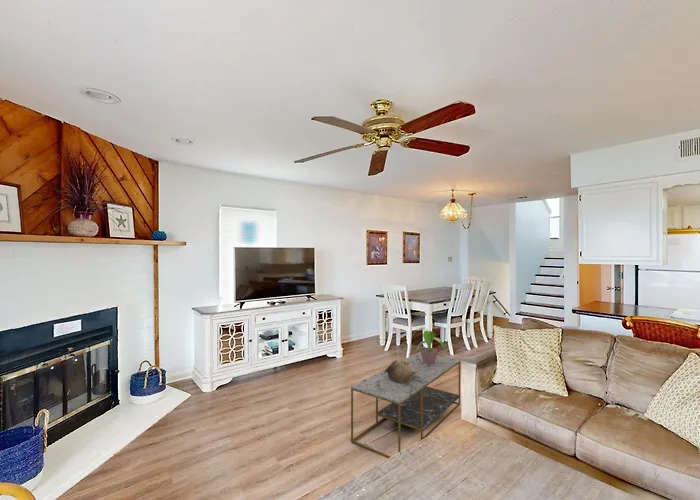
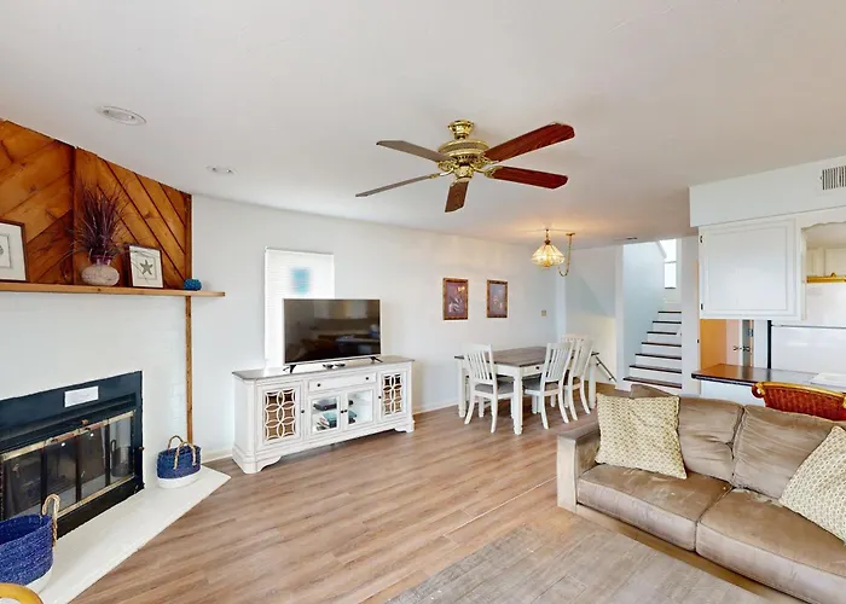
- decorative bowl [384,359,419,385]
- coffee table [350,351,461,459]
- potted plant [410,326,447,364]
